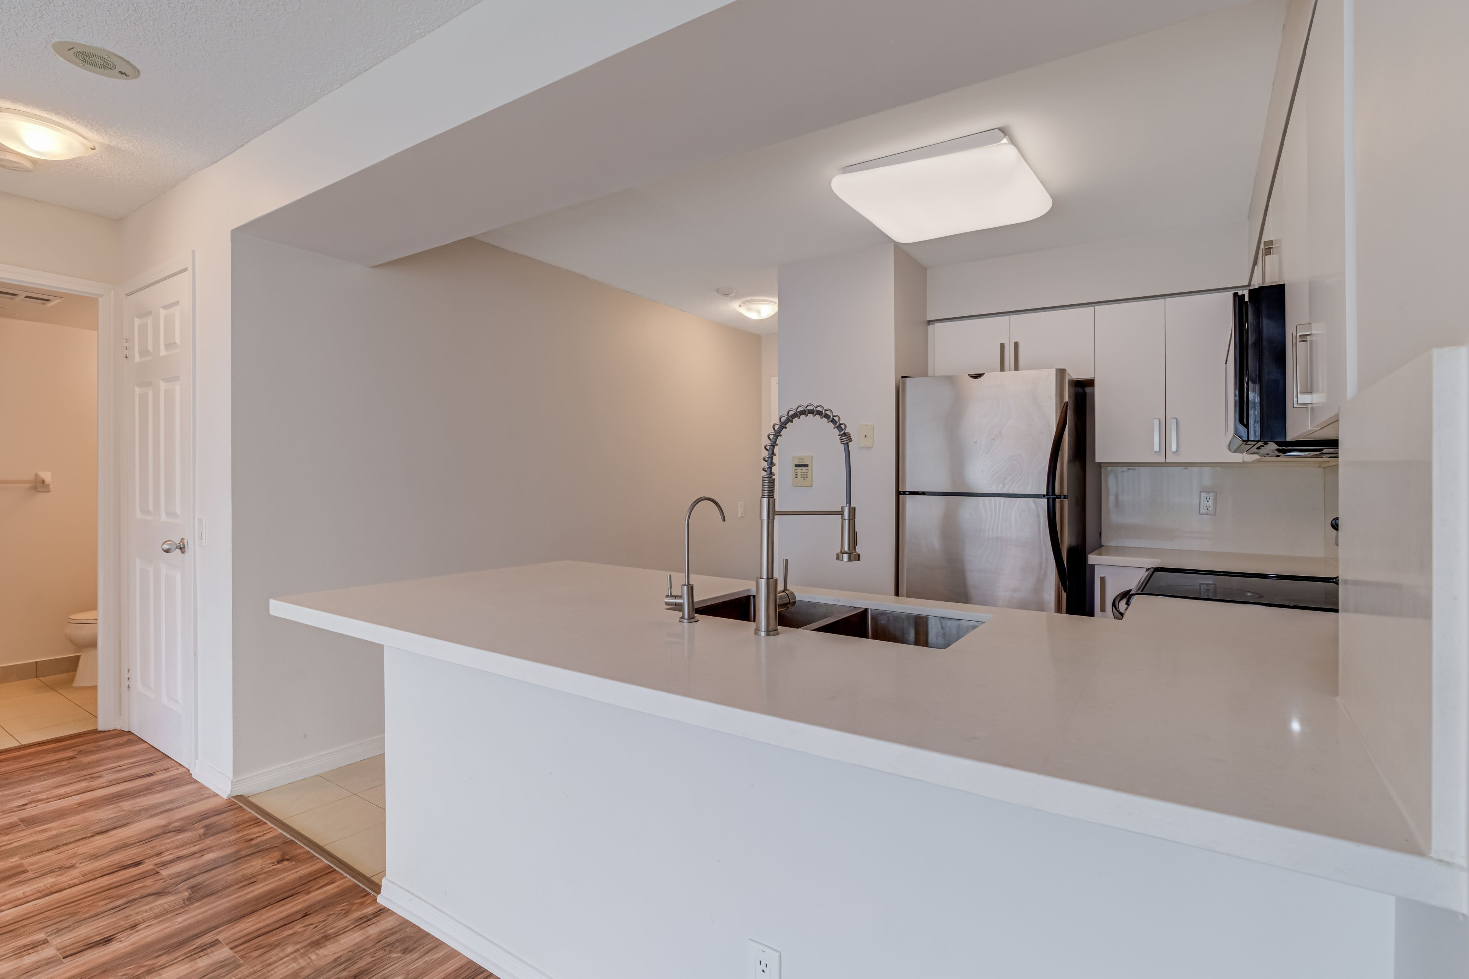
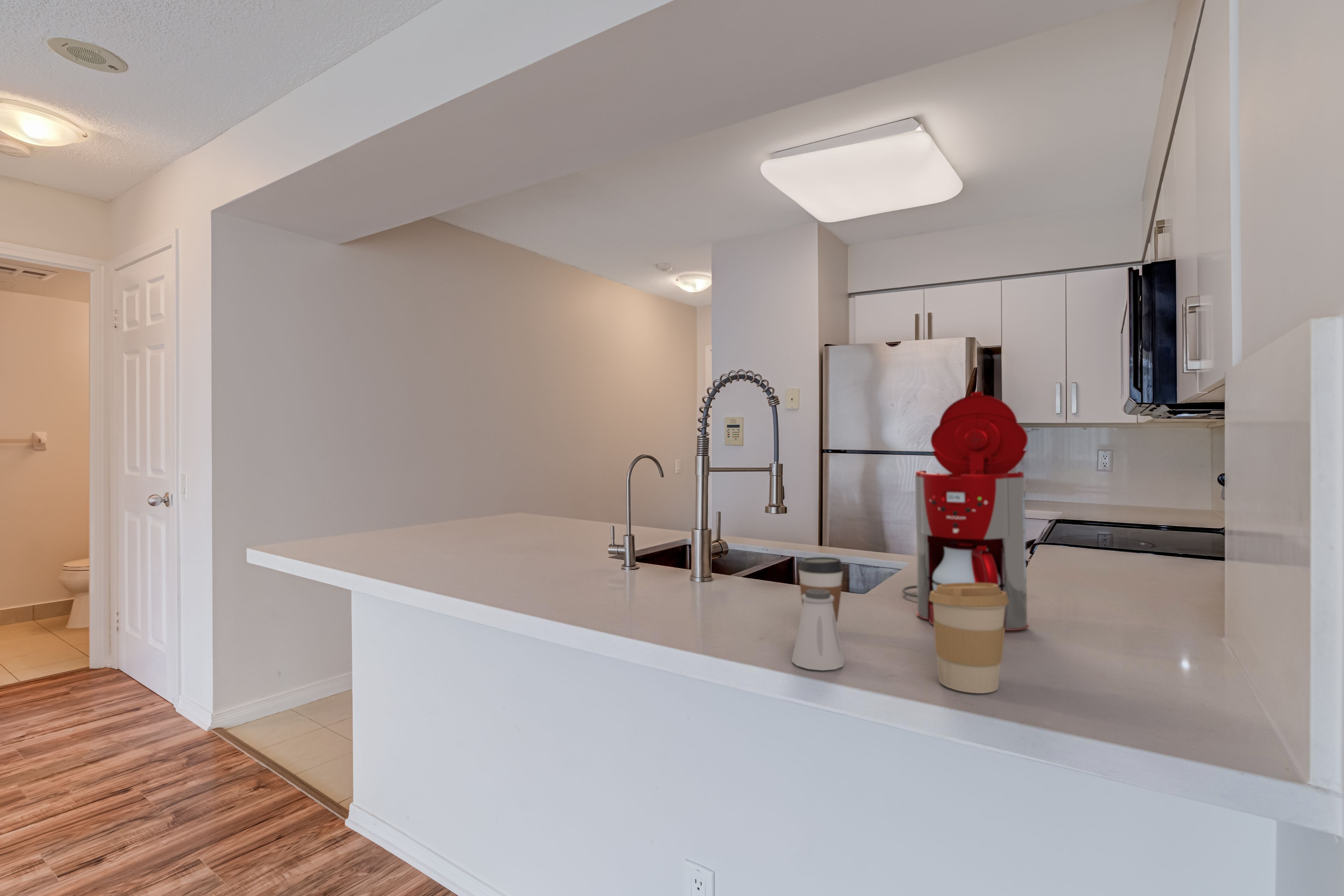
+ coffee maker [902,391,1029,631]
+ coffee cup [798,557,844,623]
+ saltshaker [791,589,845,671]
+ coffee cup [929,583,1009,694]
